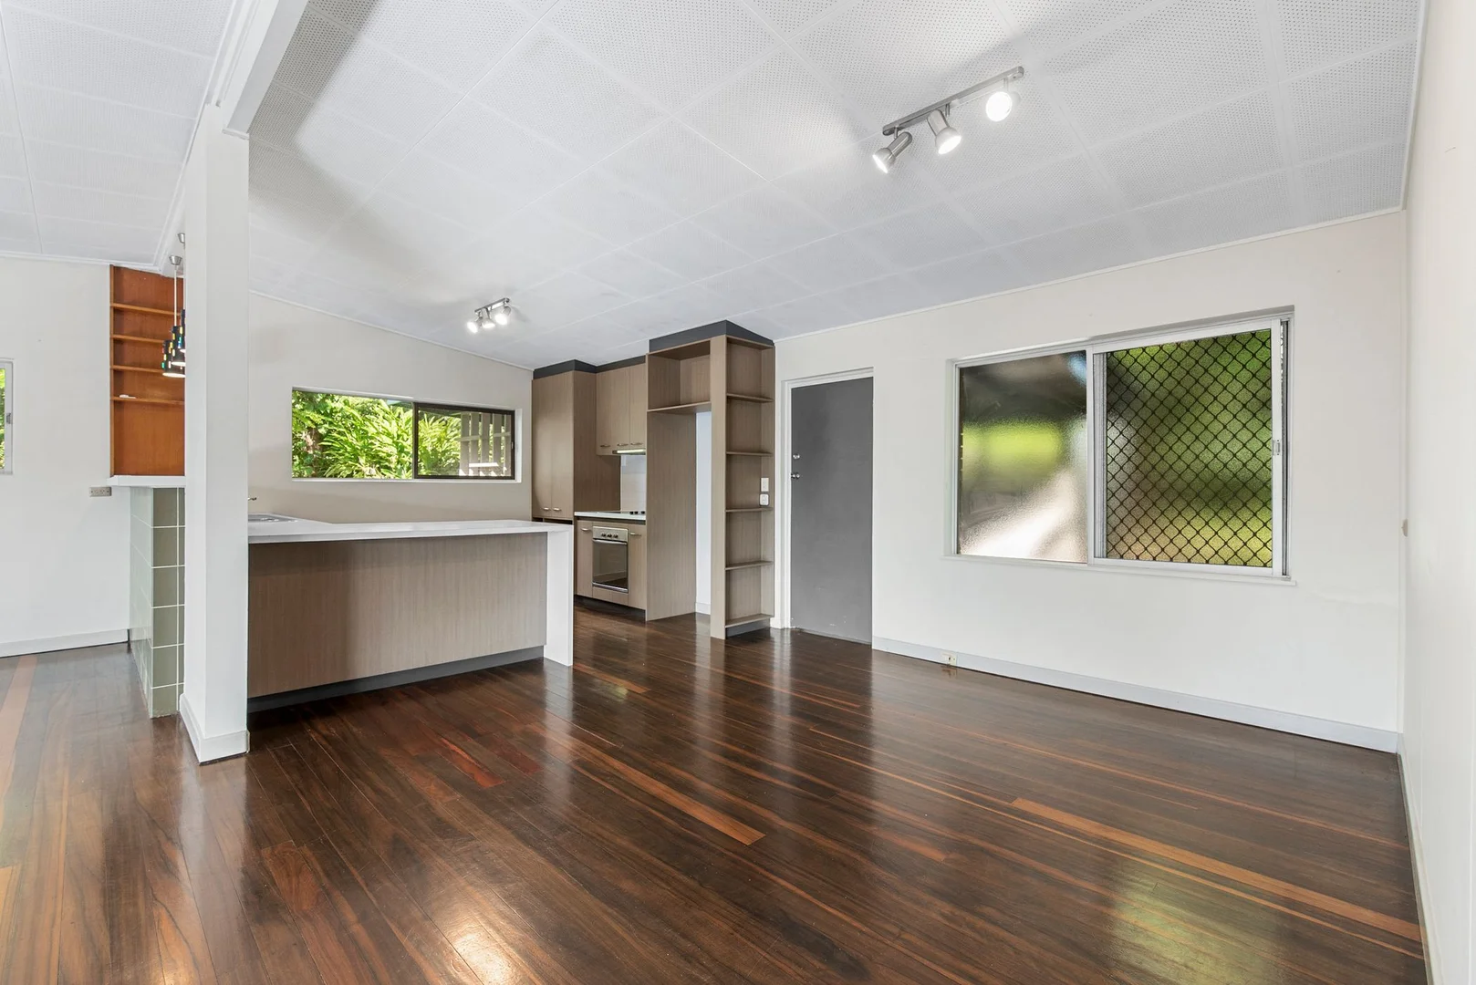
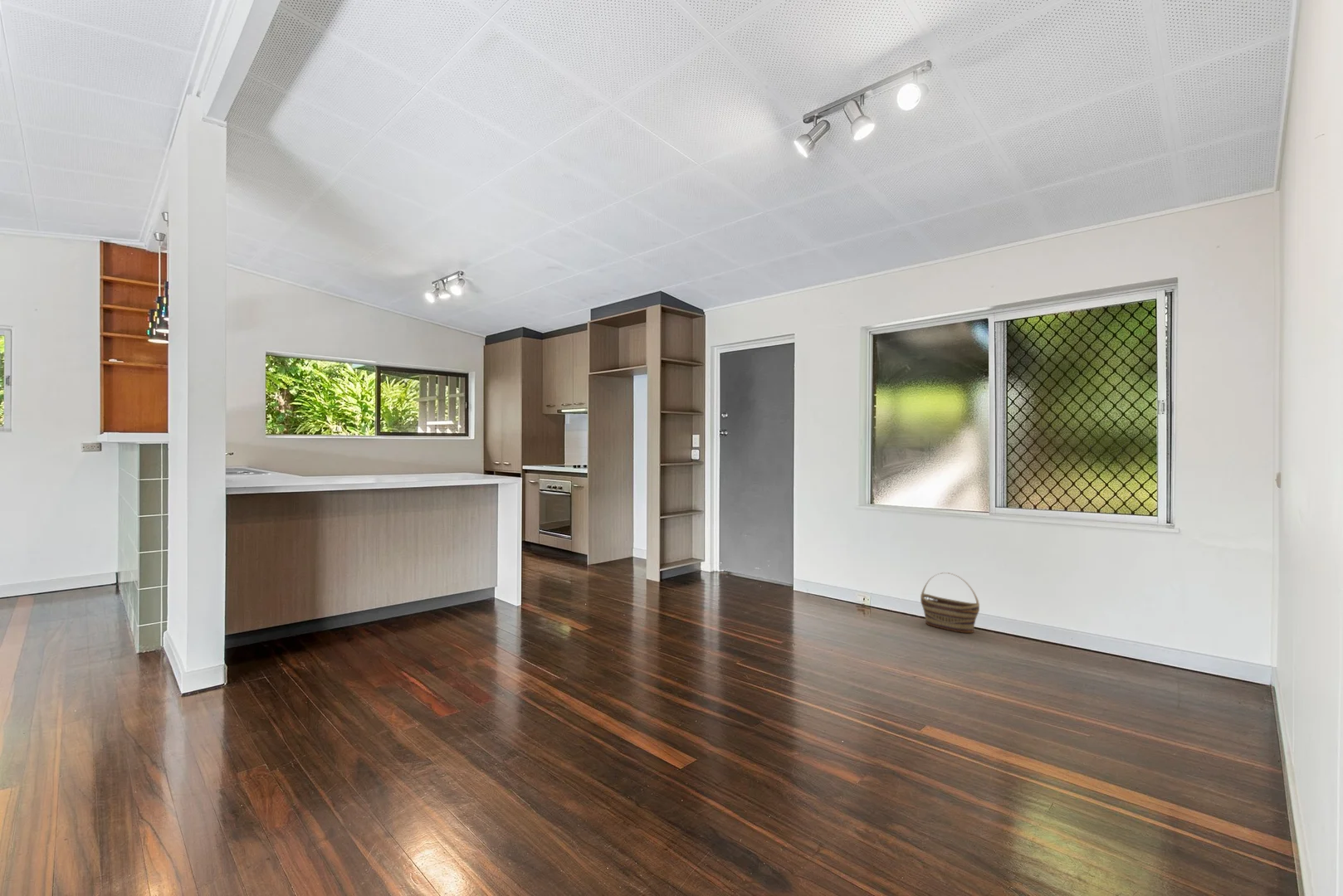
+ basket [920,572,980,634]
